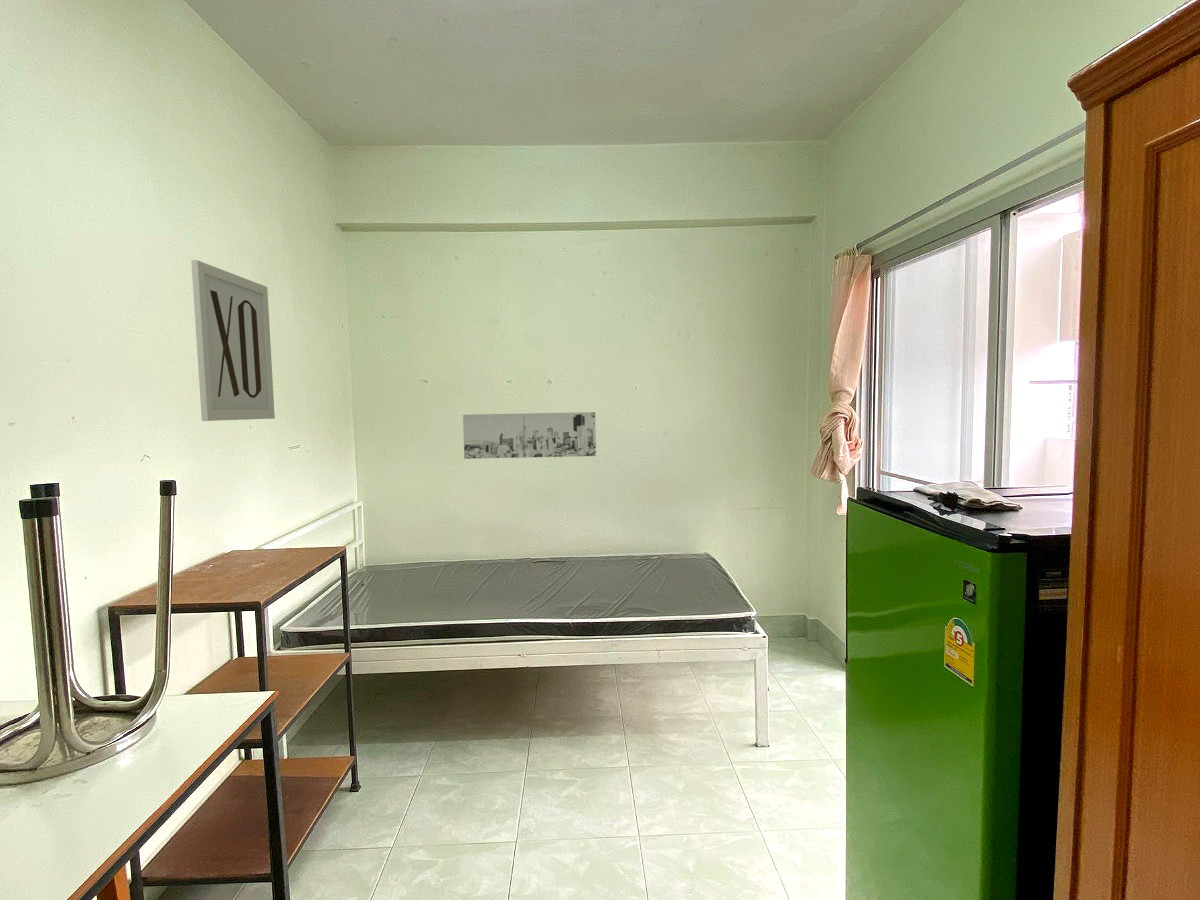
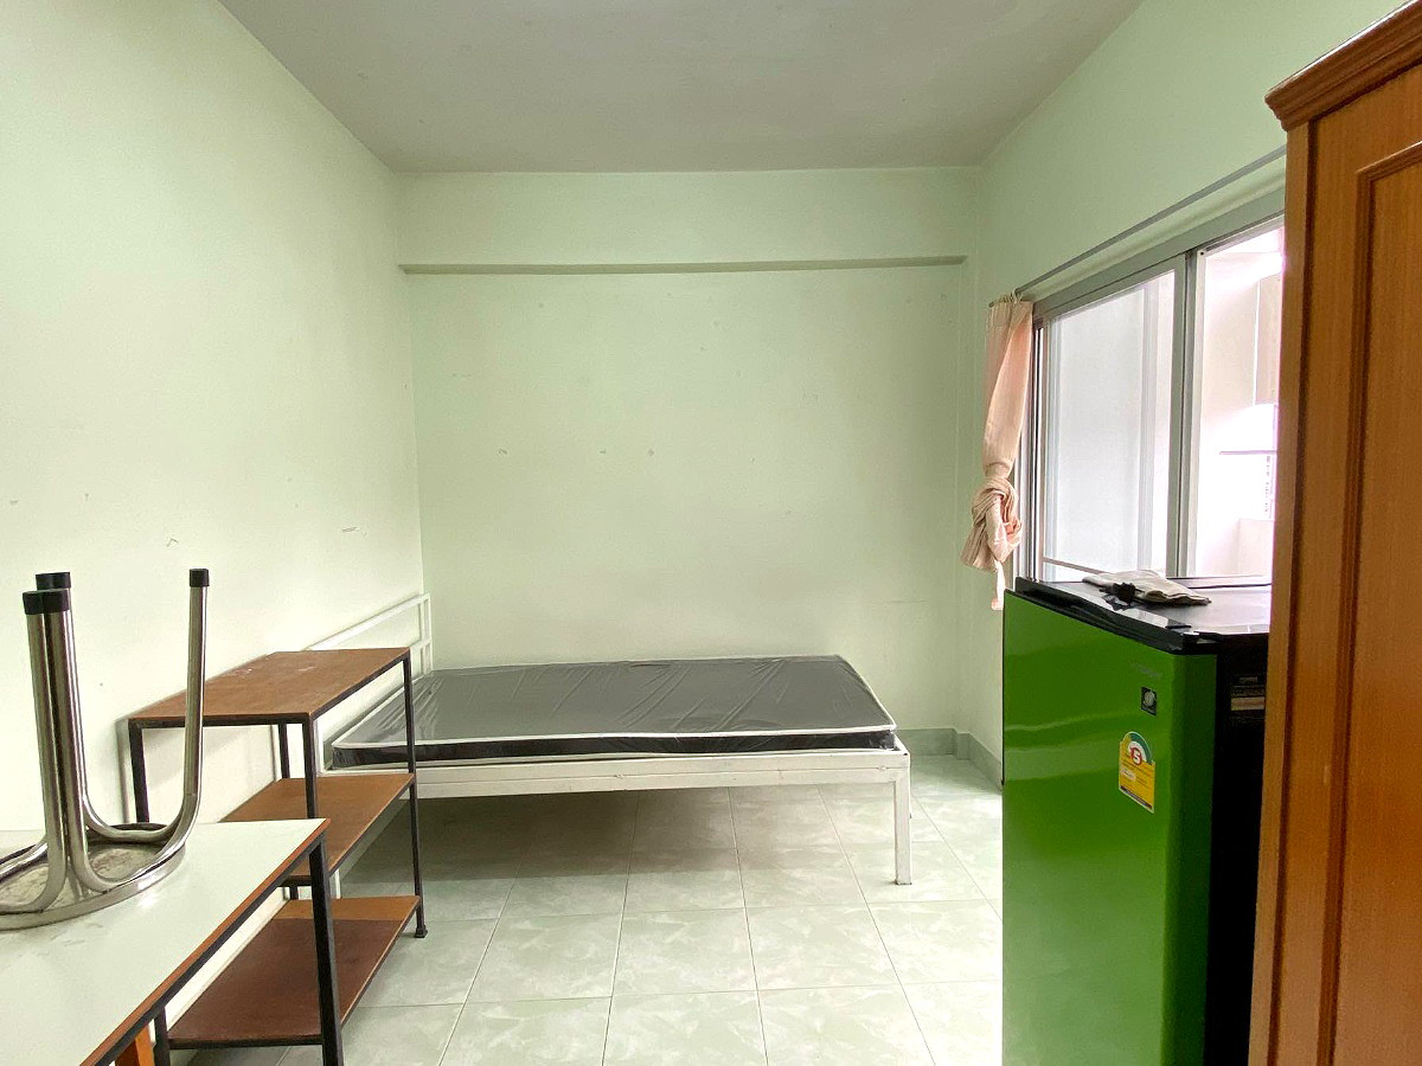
- wall art [462,411,597,460]
- wall art [190,259,276,422]
